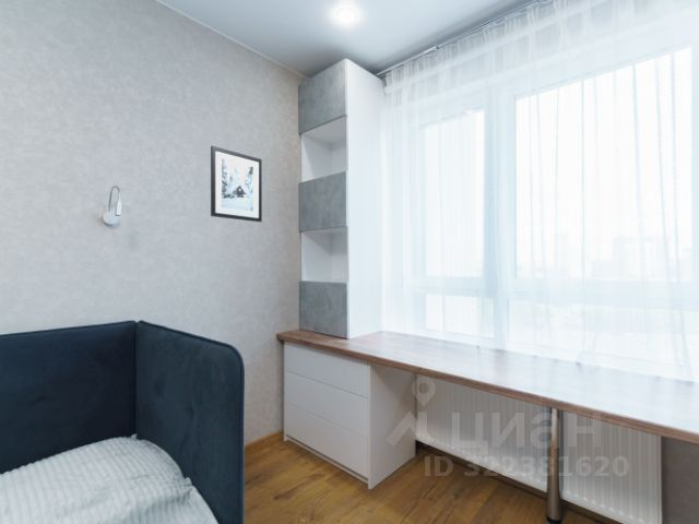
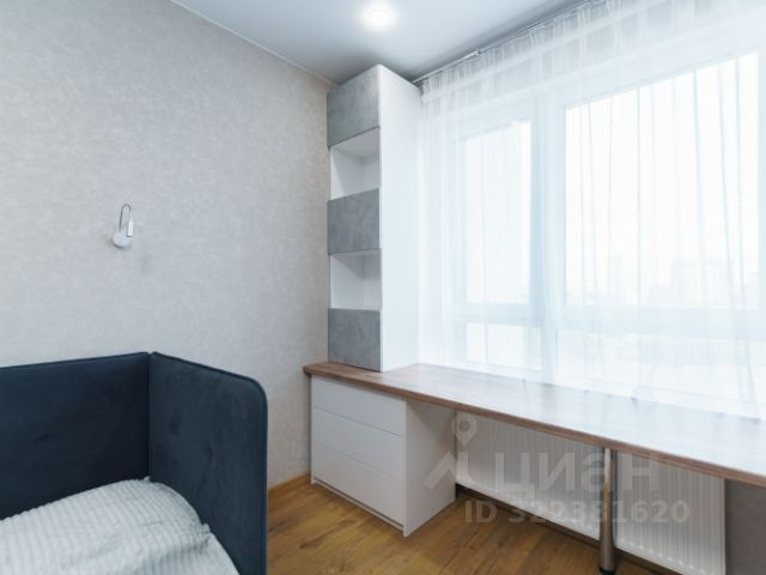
- wall art [210,144,263,223]
